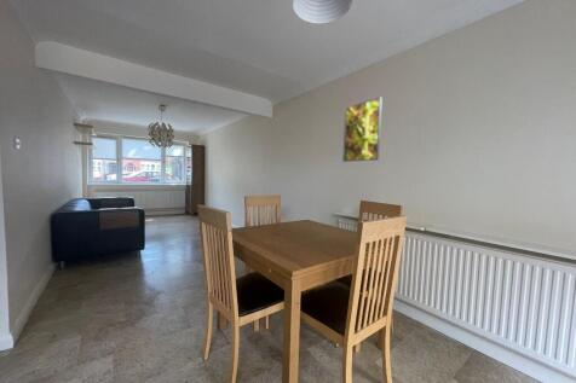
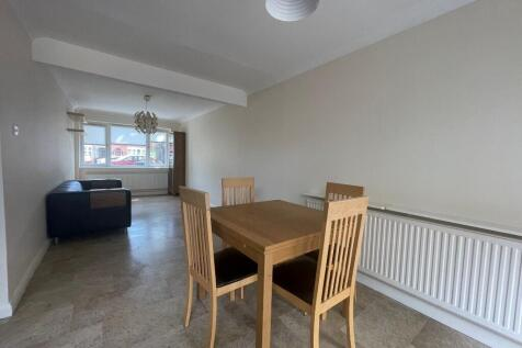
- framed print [341,97,384,163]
